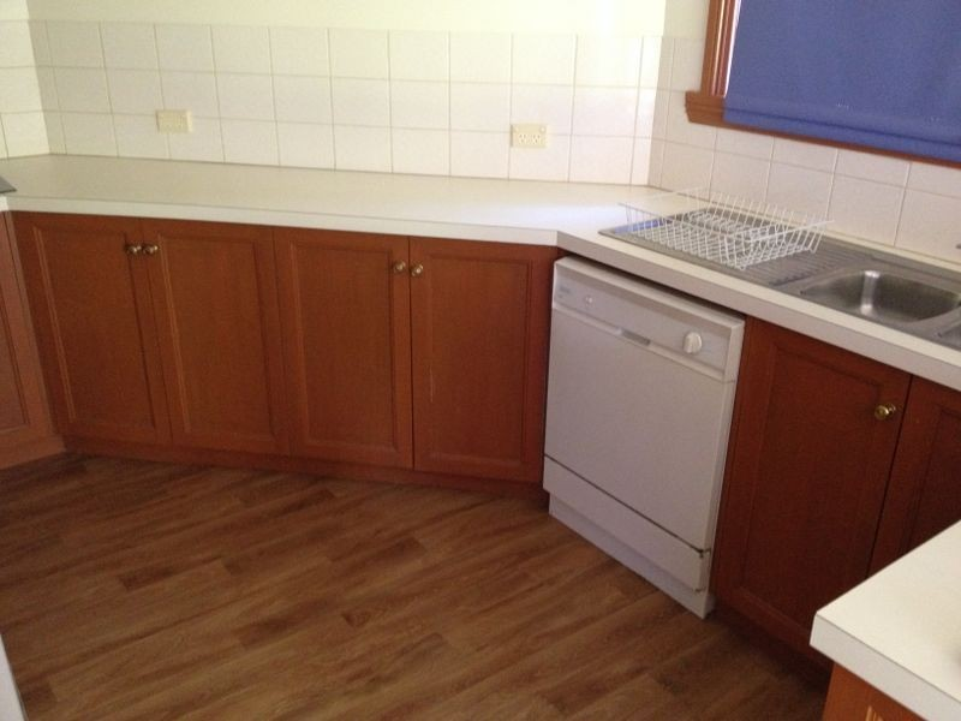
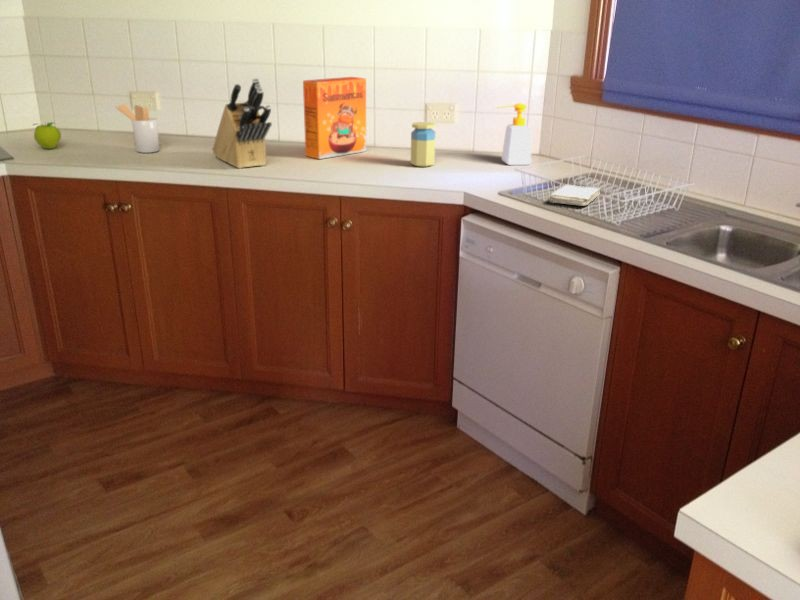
+ utensil holder [114,103,160,154]
+ fruit [32,121,62,150]
+ knife block [211,77,273,170]
+ jar [410,121,436,168]
+ cereal box [302,76,367,160]
+ washcloth [548,184,601,207]
+ soap bottle [495,102,532,166]
